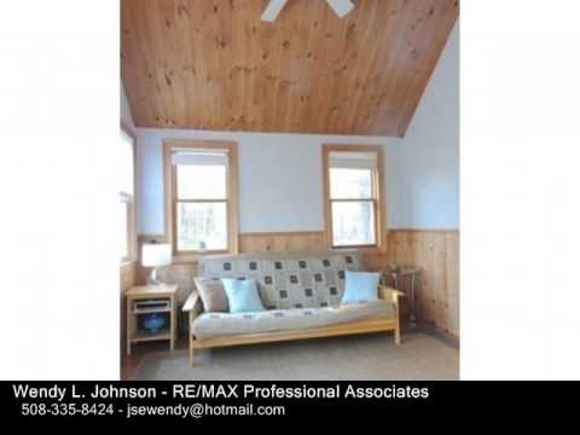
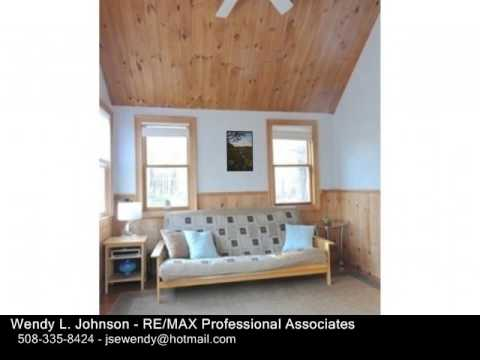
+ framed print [225,130,254,173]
